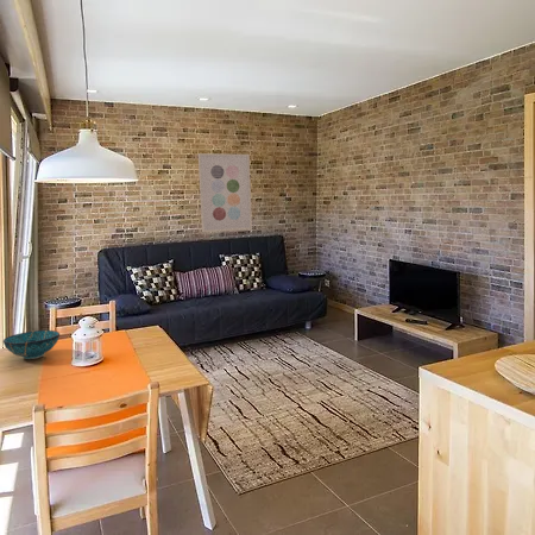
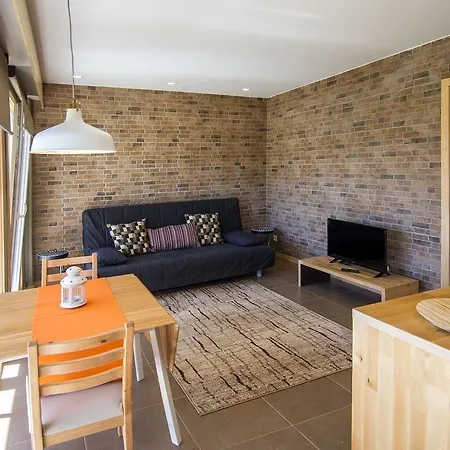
- decorative bowl [1,329,61,360]
- wall art [197,152,253,233]
